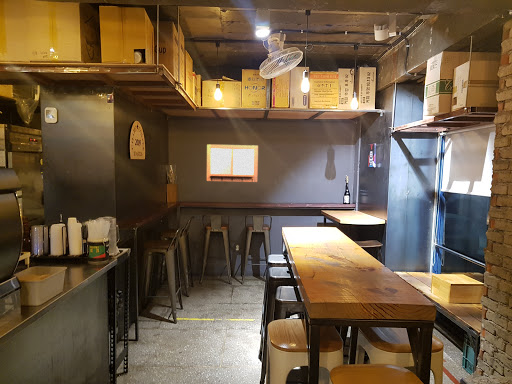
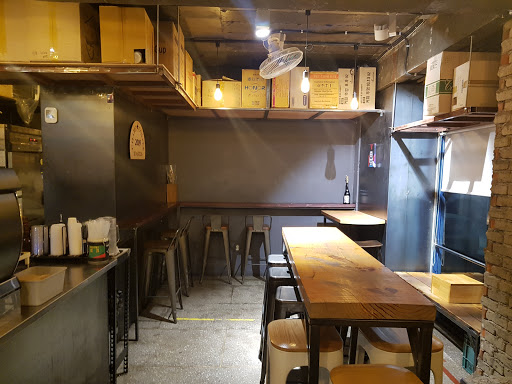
- writing board [206,144,259,183]
